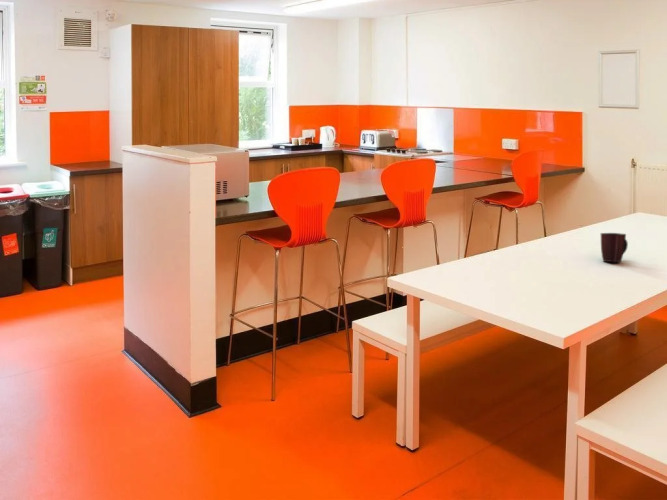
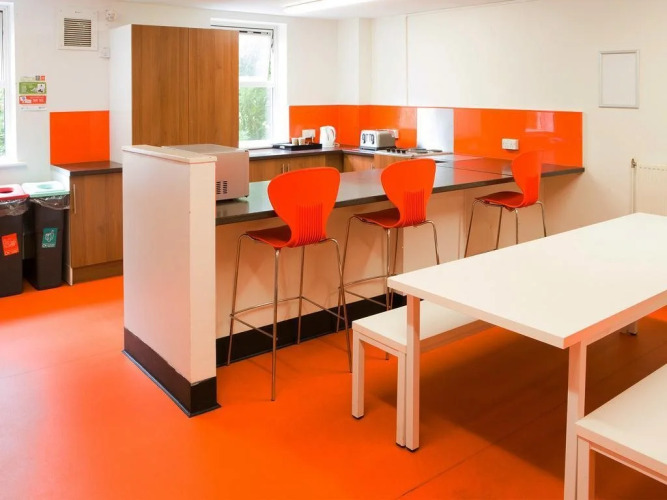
- mug [600,232,629,263]
